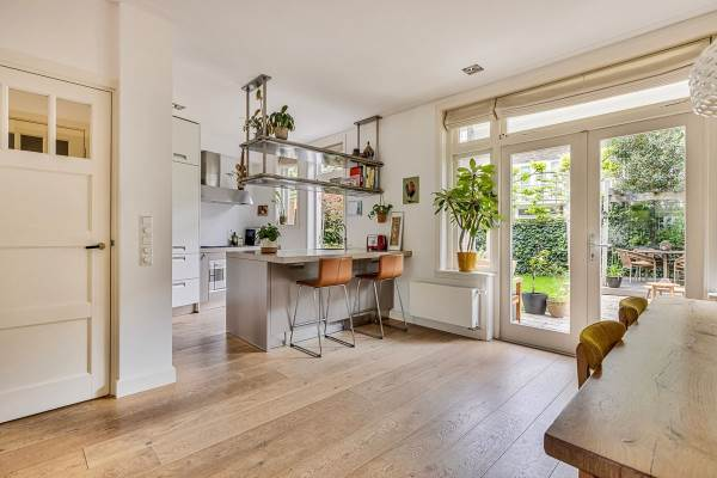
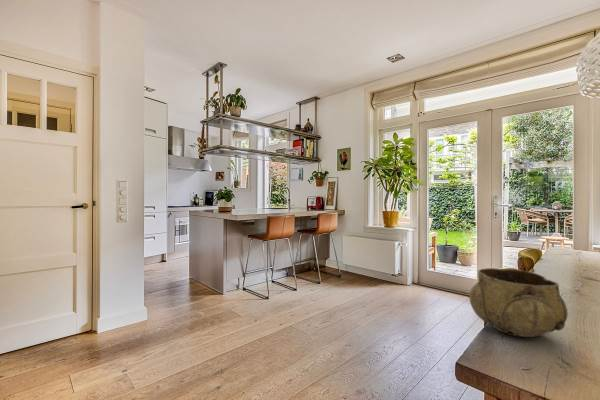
+ decorative bowl [469,267,569,338]
